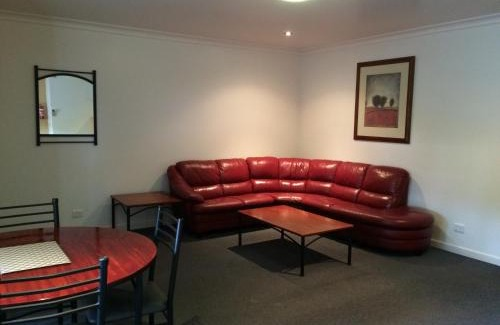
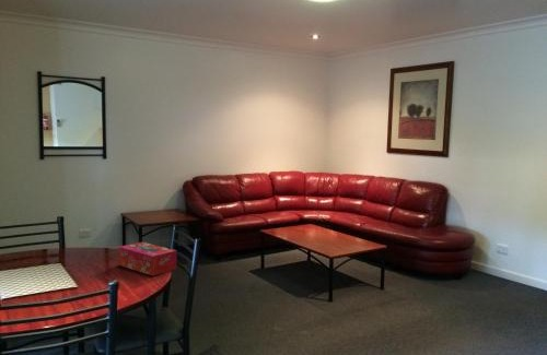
+ tissue box [117,241,177,276]
